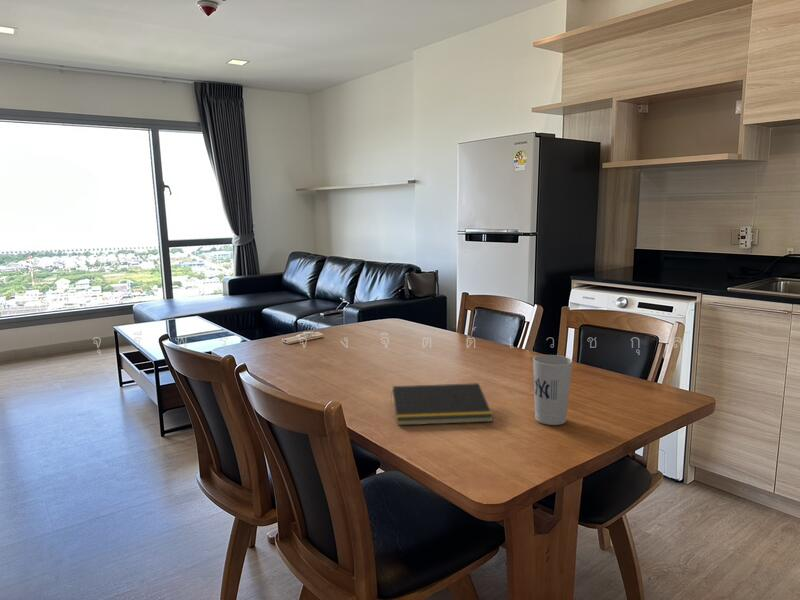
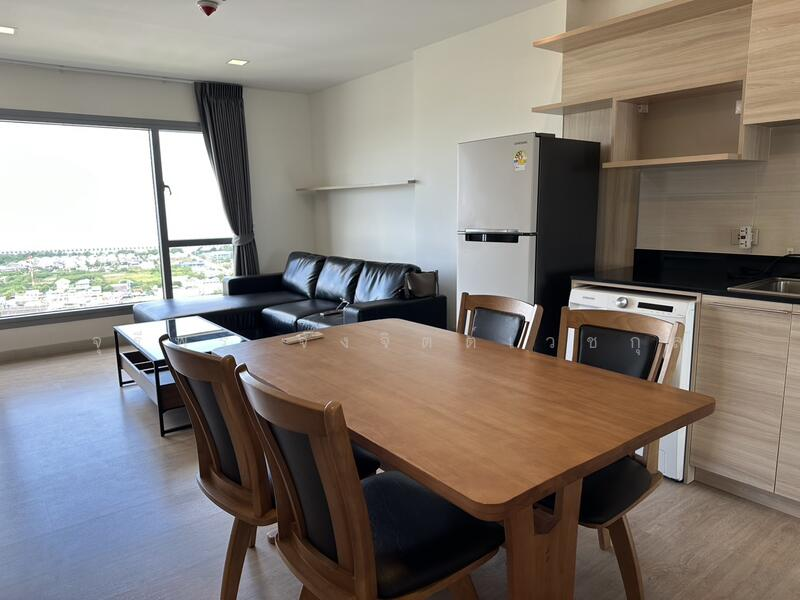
- cup [532,354,574,426]
- notepad [389,382,494,426]
